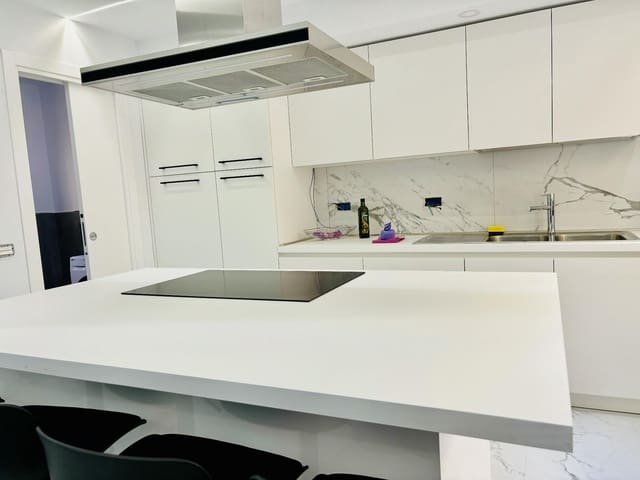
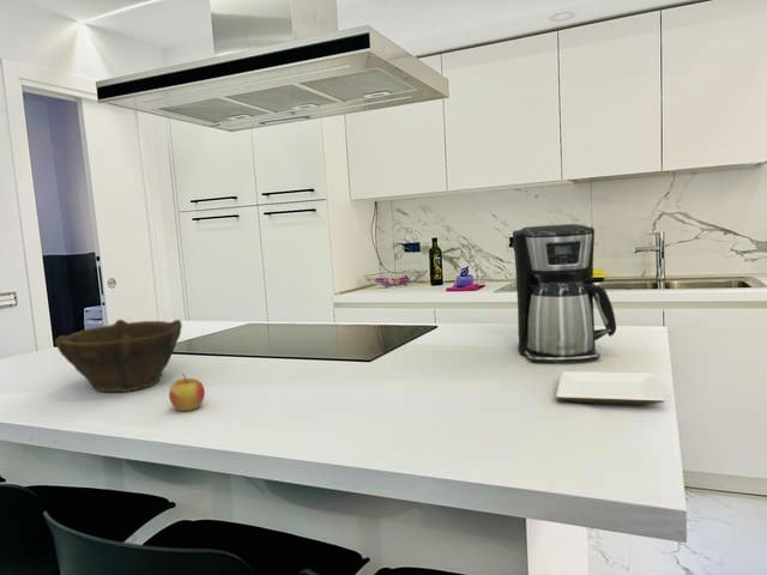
+ plate [555,370,666,406]
+ coffee maker [512,223,617,364]
+ apple [168,373,206,412]
+ bowl [54,319,183,393]
